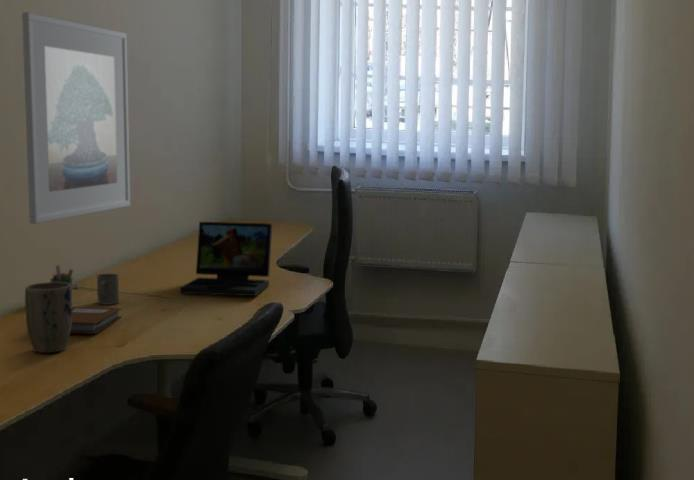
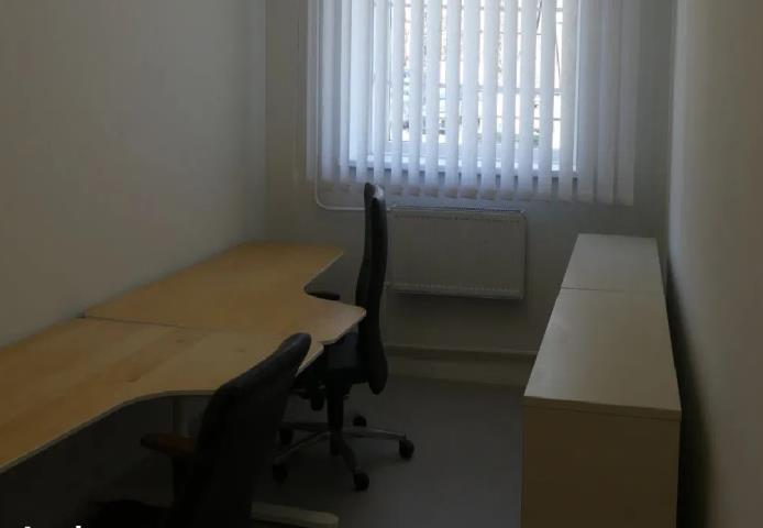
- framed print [21,11,131,225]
- laptop [179,221,273,297]
- notebook [70,306,122,334]
- plant pot [24,281,73,354]
- pen holder [49,264,74,288]
- mug [96,273,120,306]
